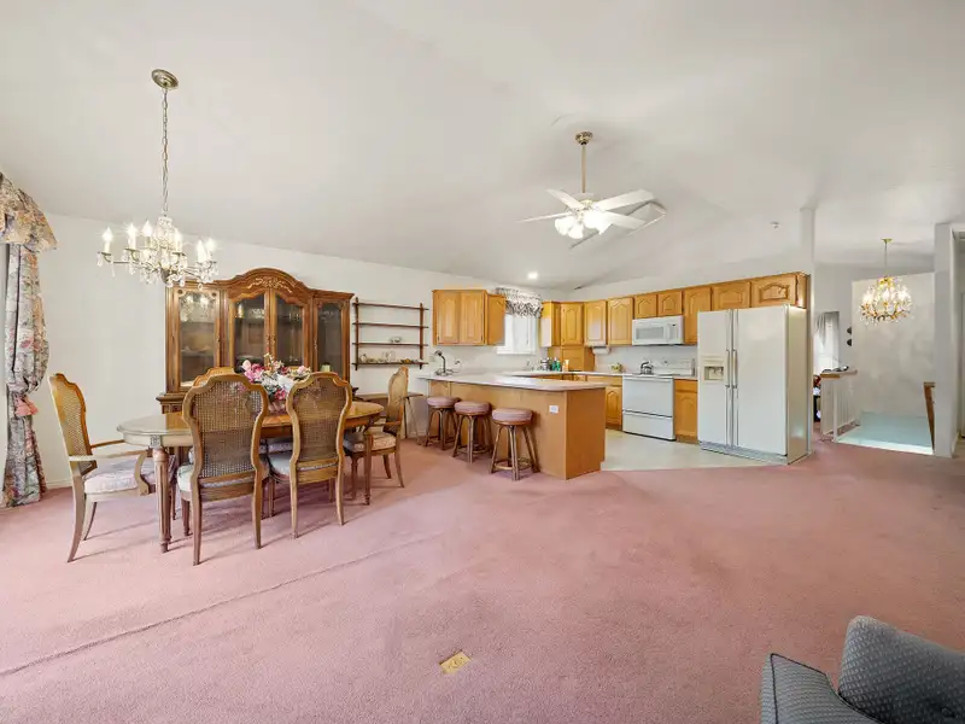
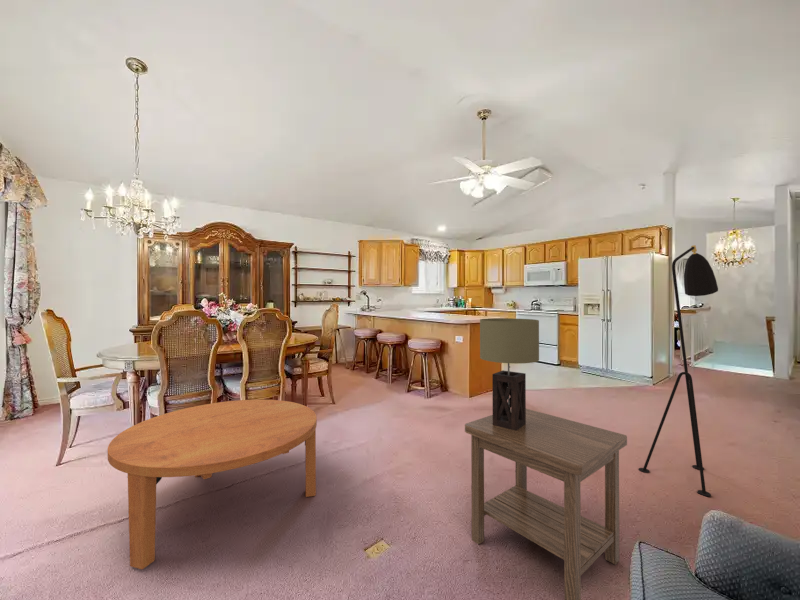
+ coffee table [107,399,318,570]
+ floor lamp [638,244,719,498]
+ table lamp [479,317,540,431]
+ side table [464,408,628,600]
